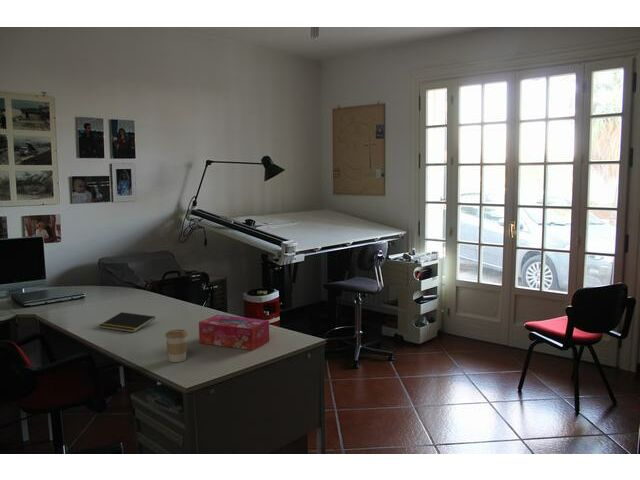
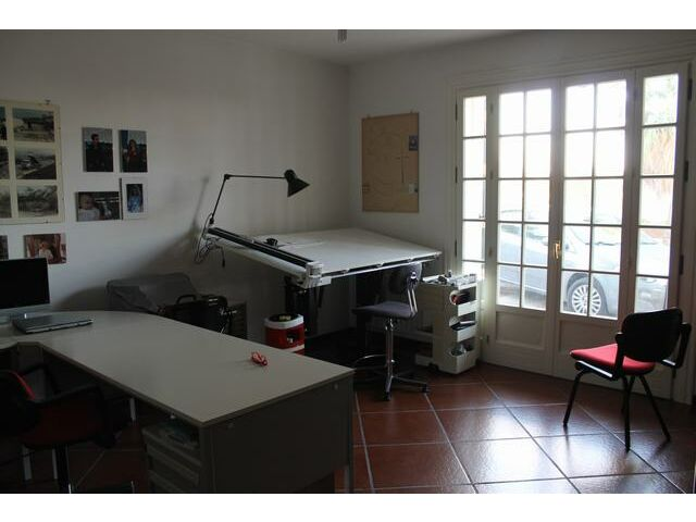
- tissue box [198,314,270,351]
- coffee cup [164,329,189,363]
- notepad [98,311,156,334]
